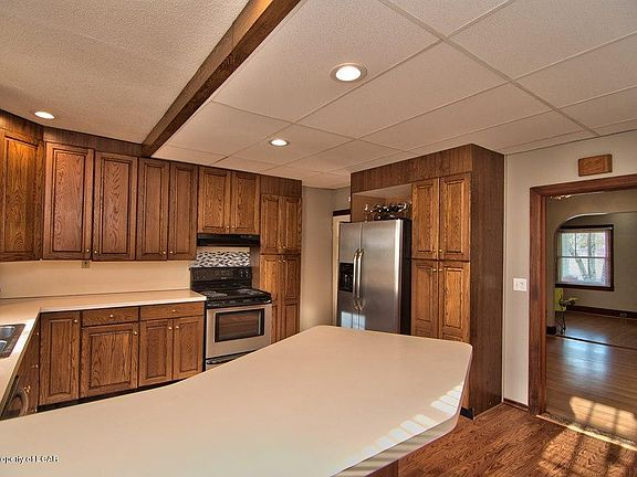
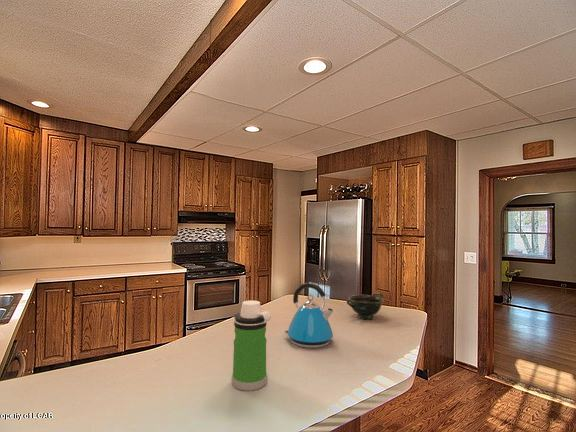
+ kettle [283,282,335,349]
+ water bottle [230,299,272,392]
+ bowl [346,292,385,321]
